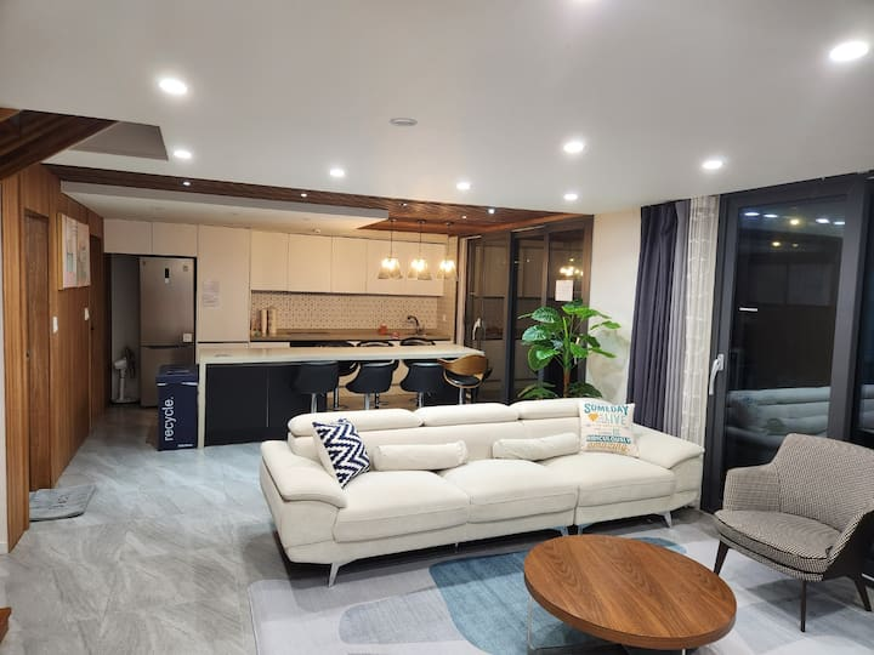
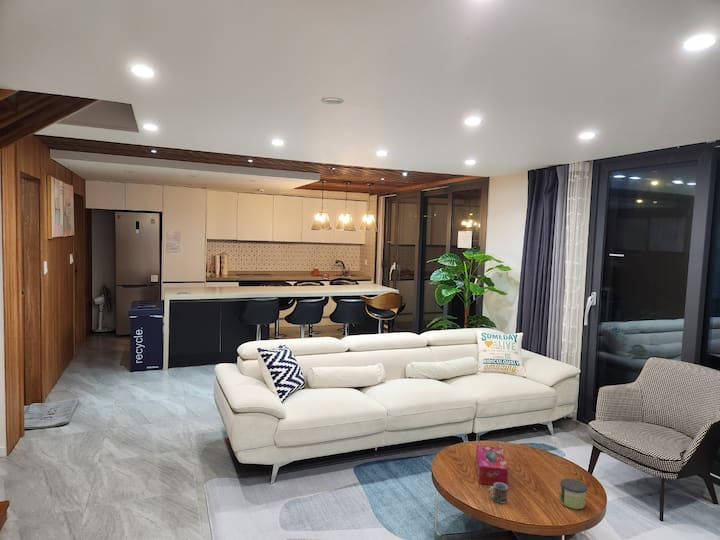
+ candle [559,477,588,510]
+ cup [487,483,509,505]
+ tissue box [475,444,509,486]
